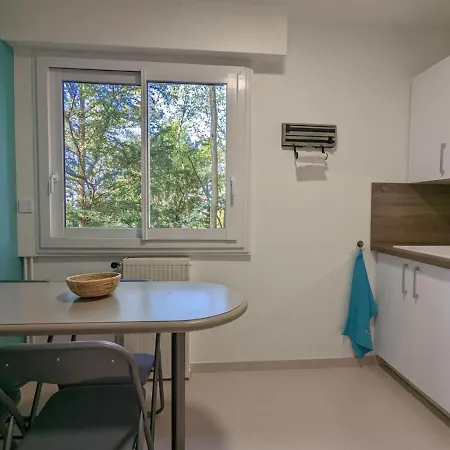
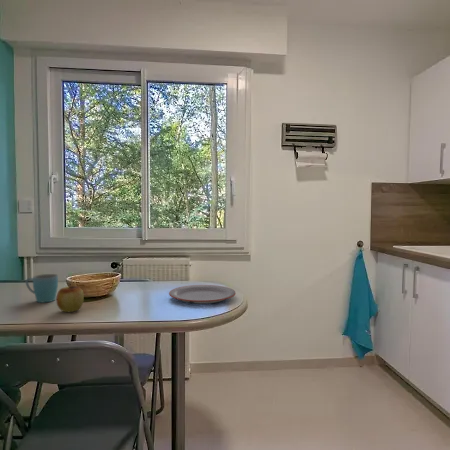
+ apple [56,284,85,313]
+ plate [168,284,237,305]
+ mug [25,273,59,304]
